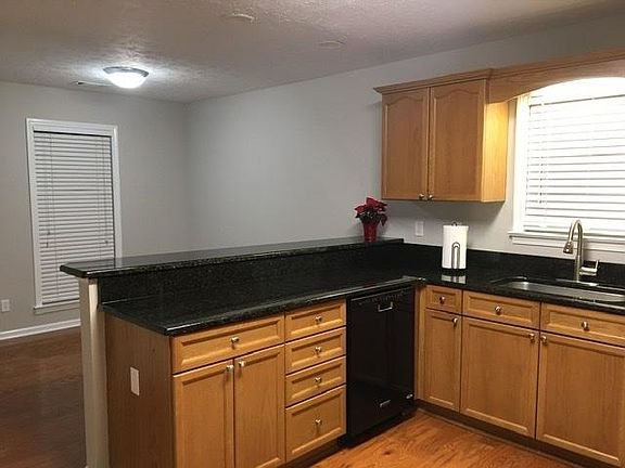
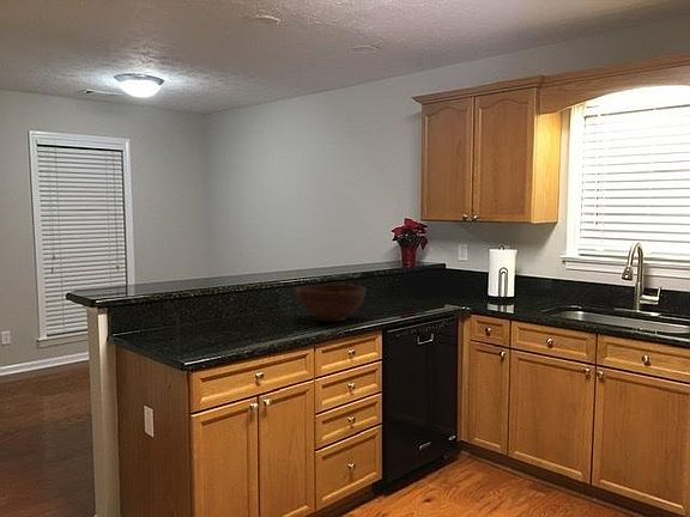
+ fruit bowl [296,284,368,323]
